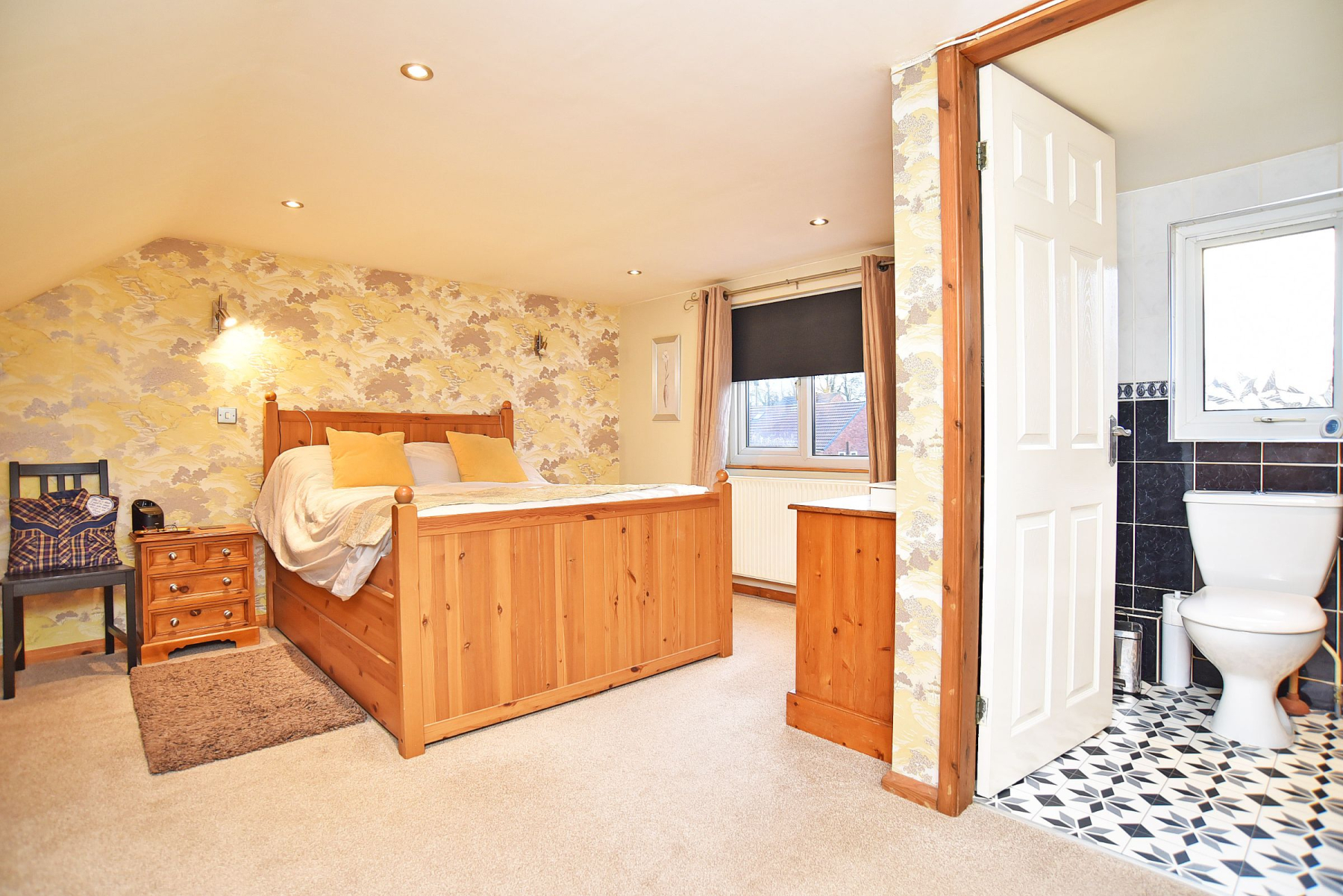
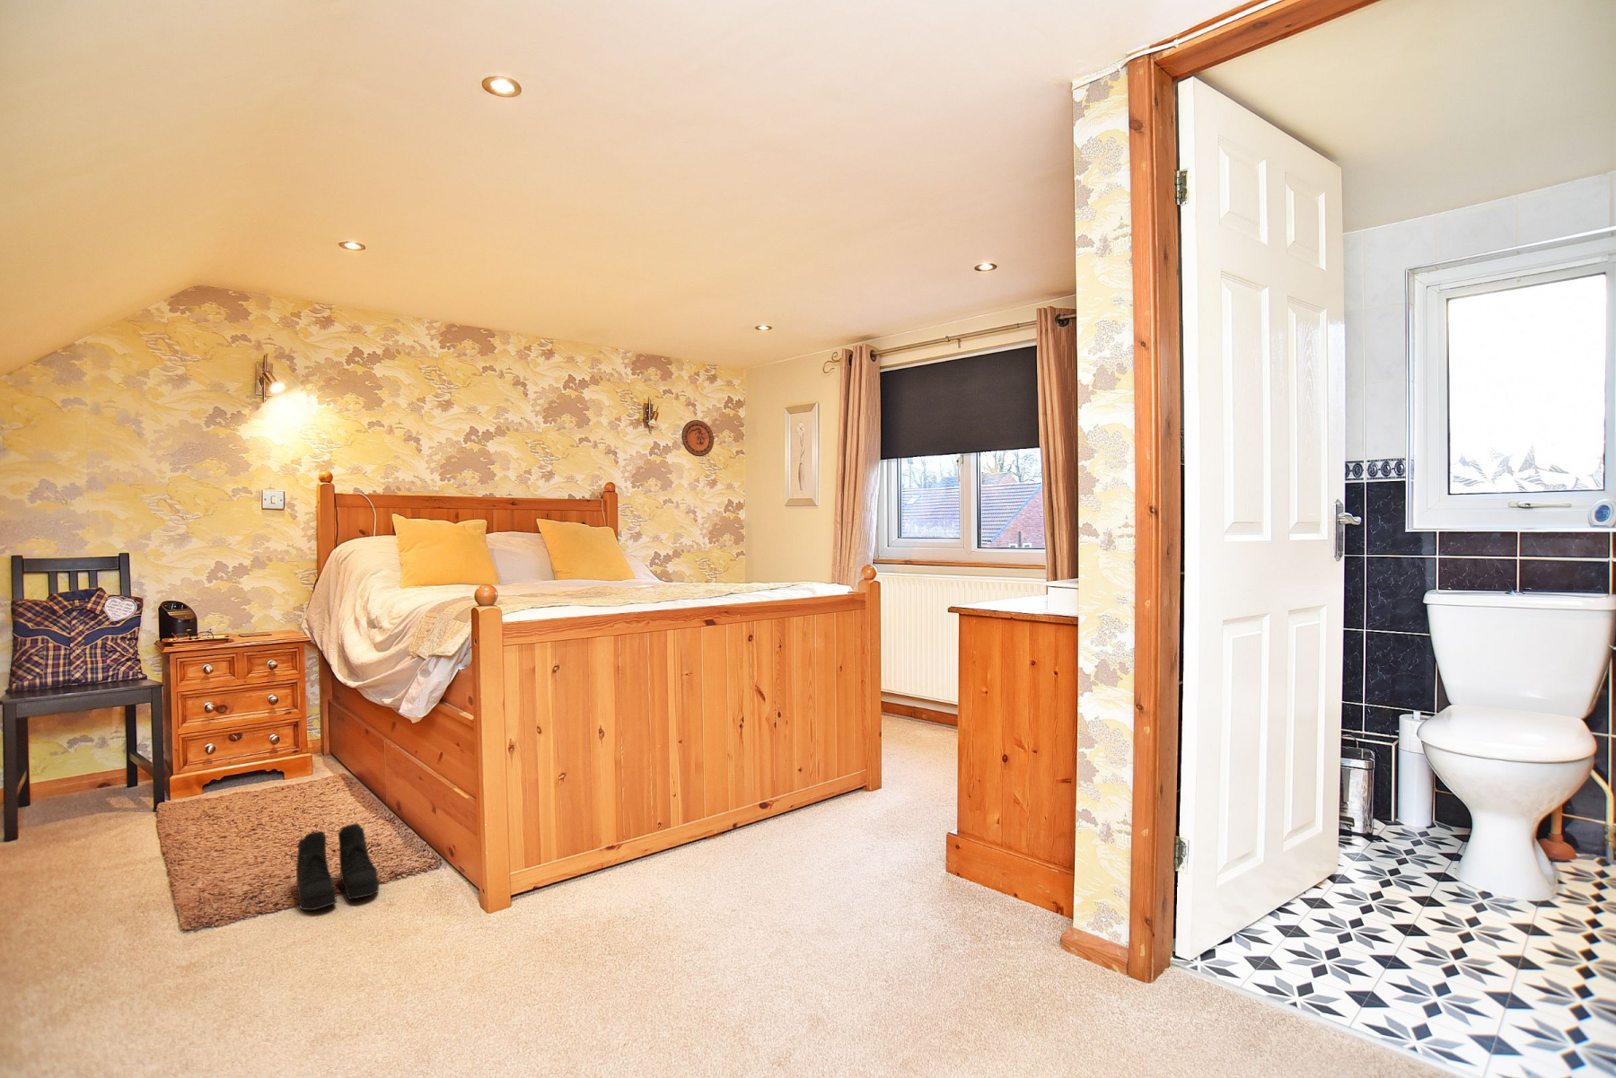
+ boots [295,822,380,911]
+ decorative plate [681,419,715,457]
